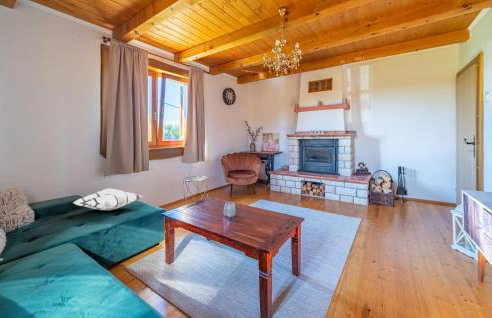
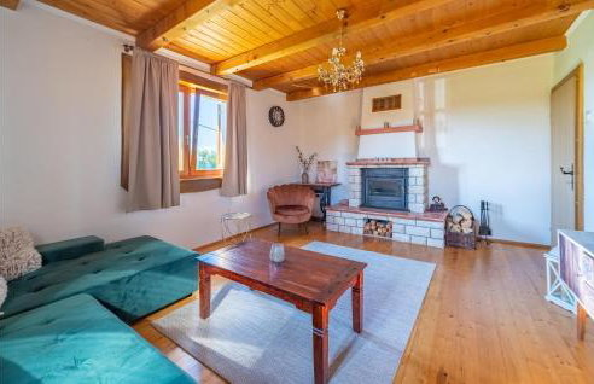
- decorative pillow [73,187,144,211]
